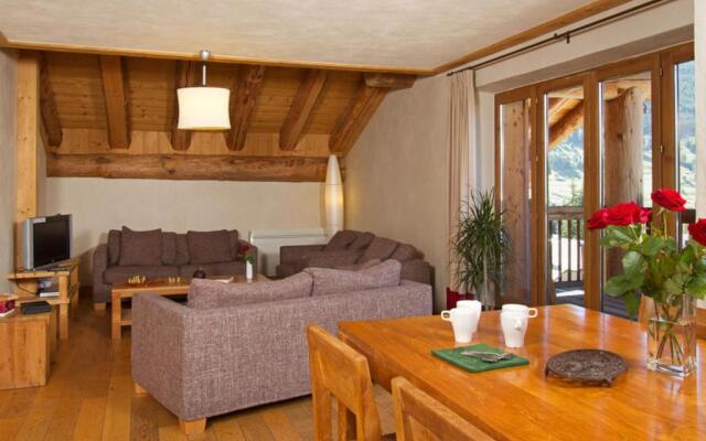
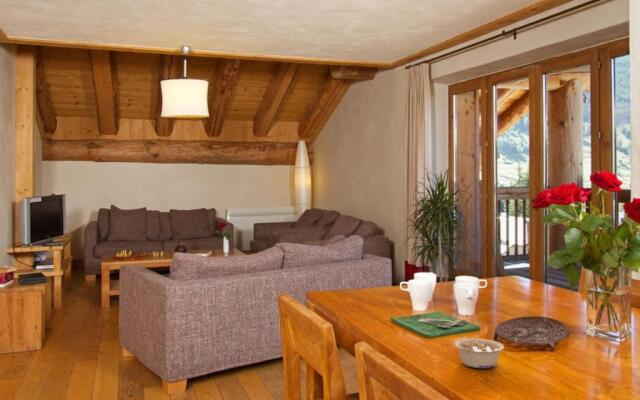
+ legume [453,338,505,369]
